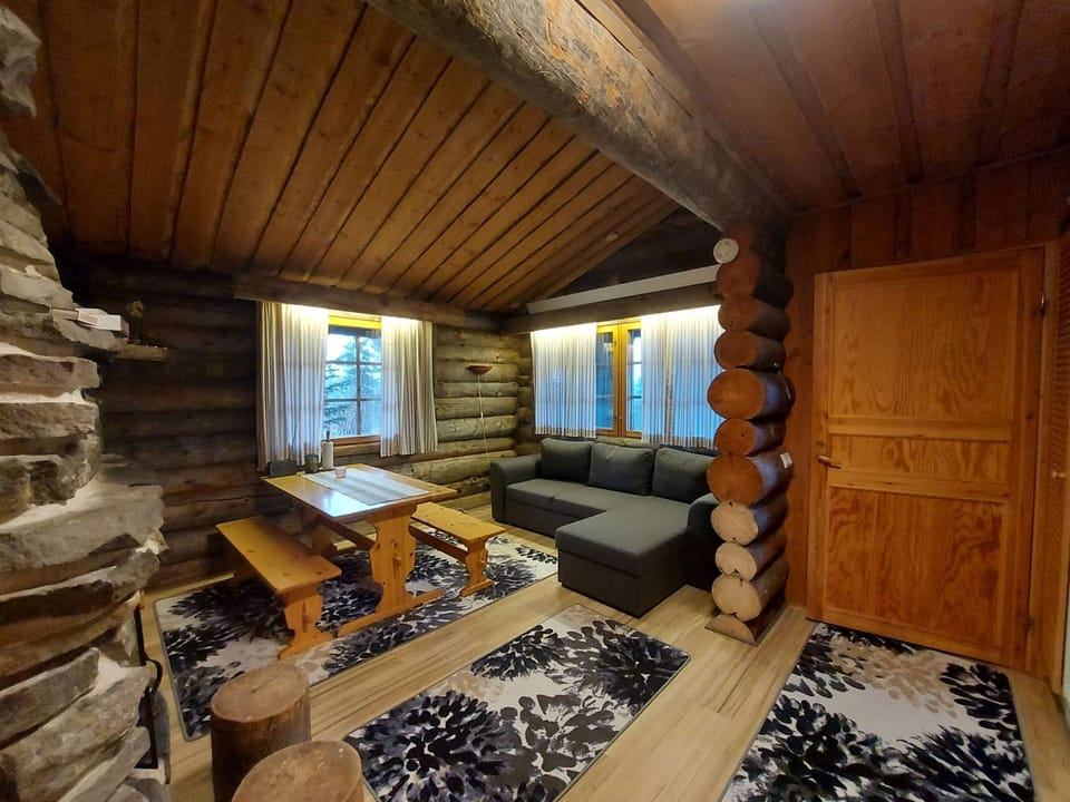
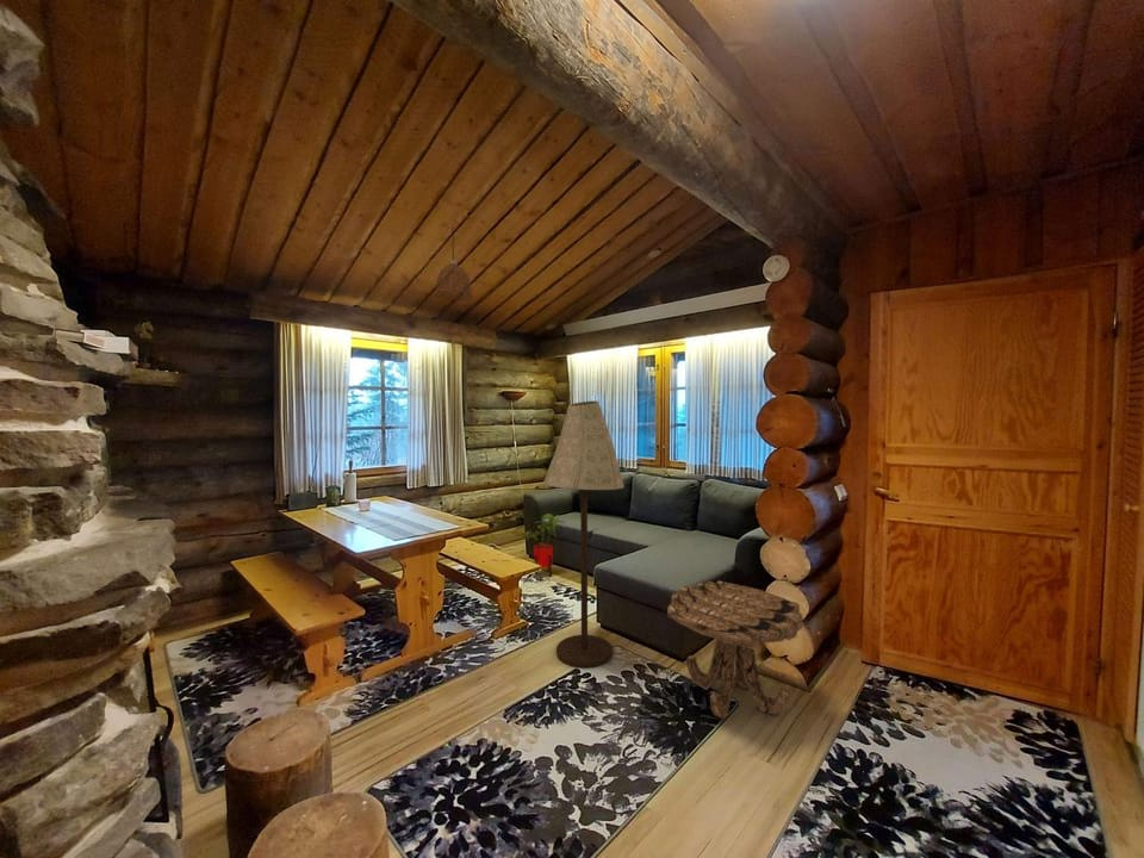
+ floor lamp [542,400,626,669]
+ pendant lamp [434,226,474,303]
+ house plant [524,512,566,578]
+ side table [666,579,804,720]
